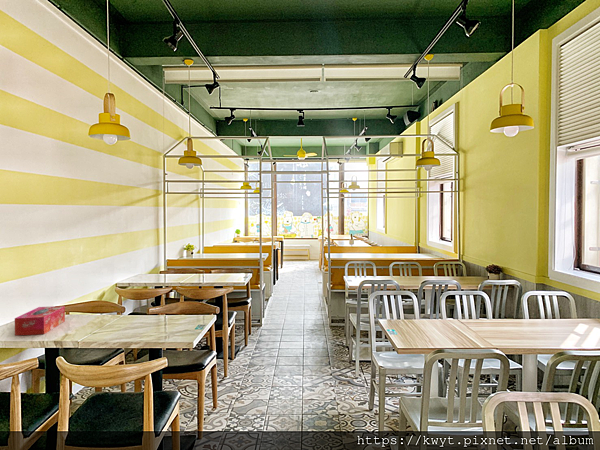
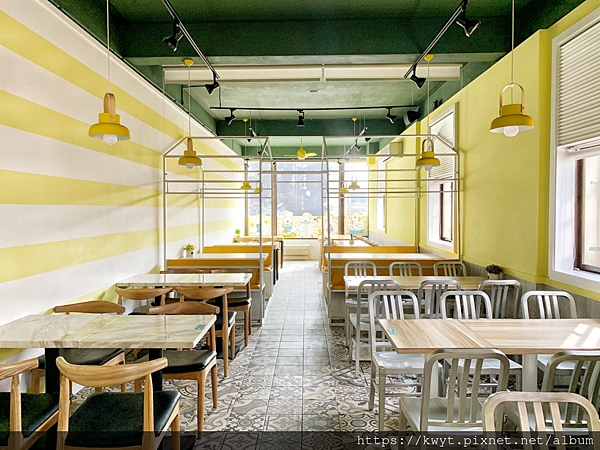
- tissue box [14,305,66,337]
